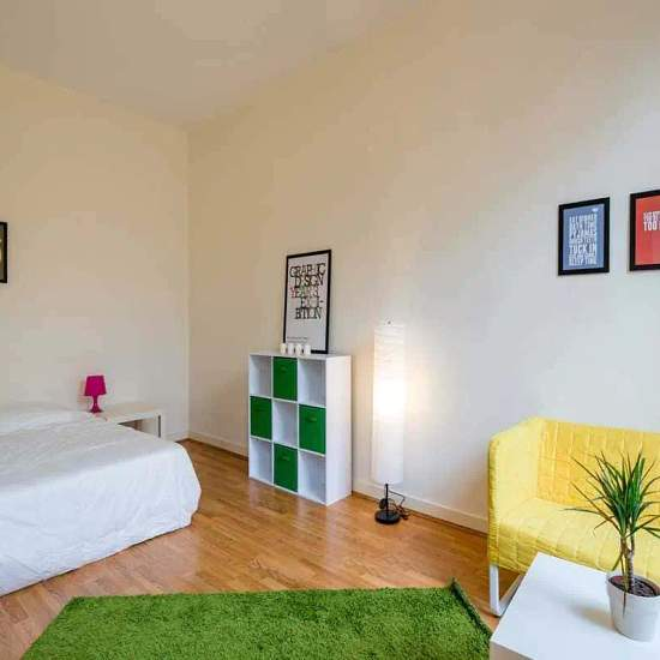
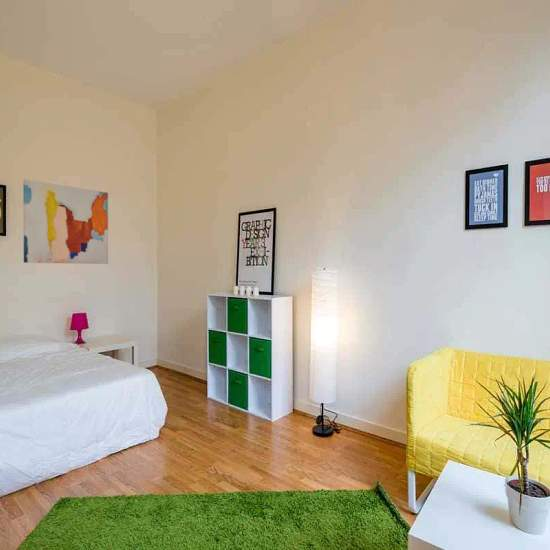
+ wall art [22,178,109,265]
